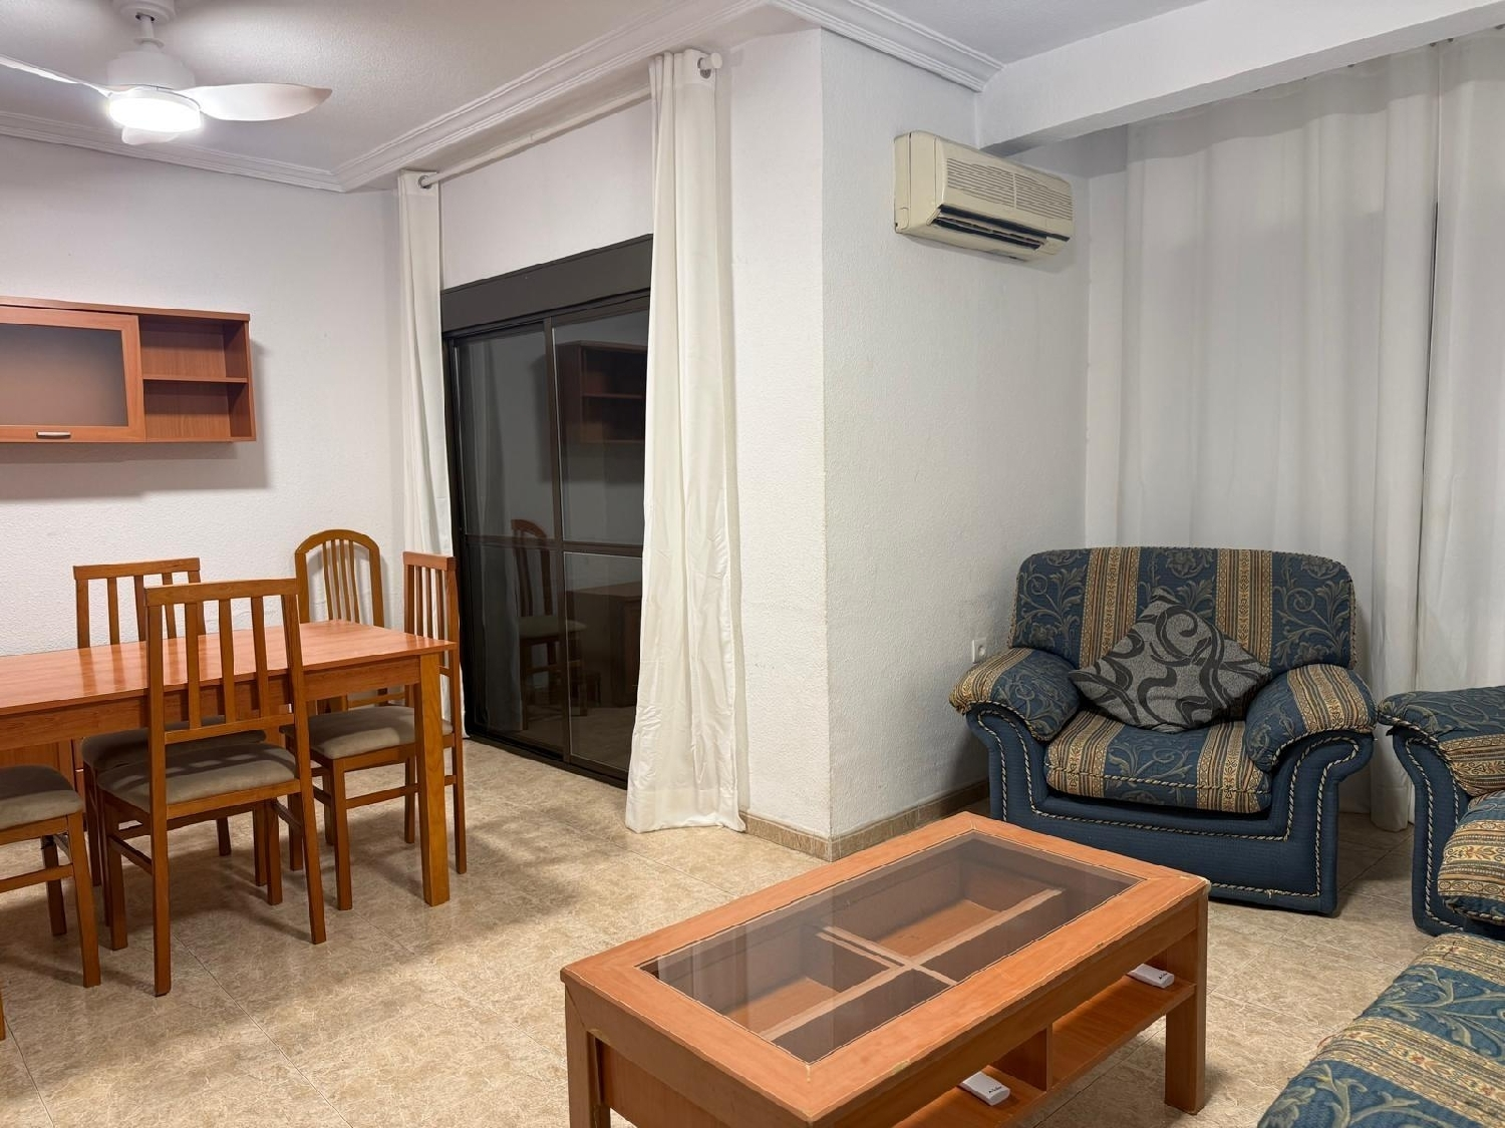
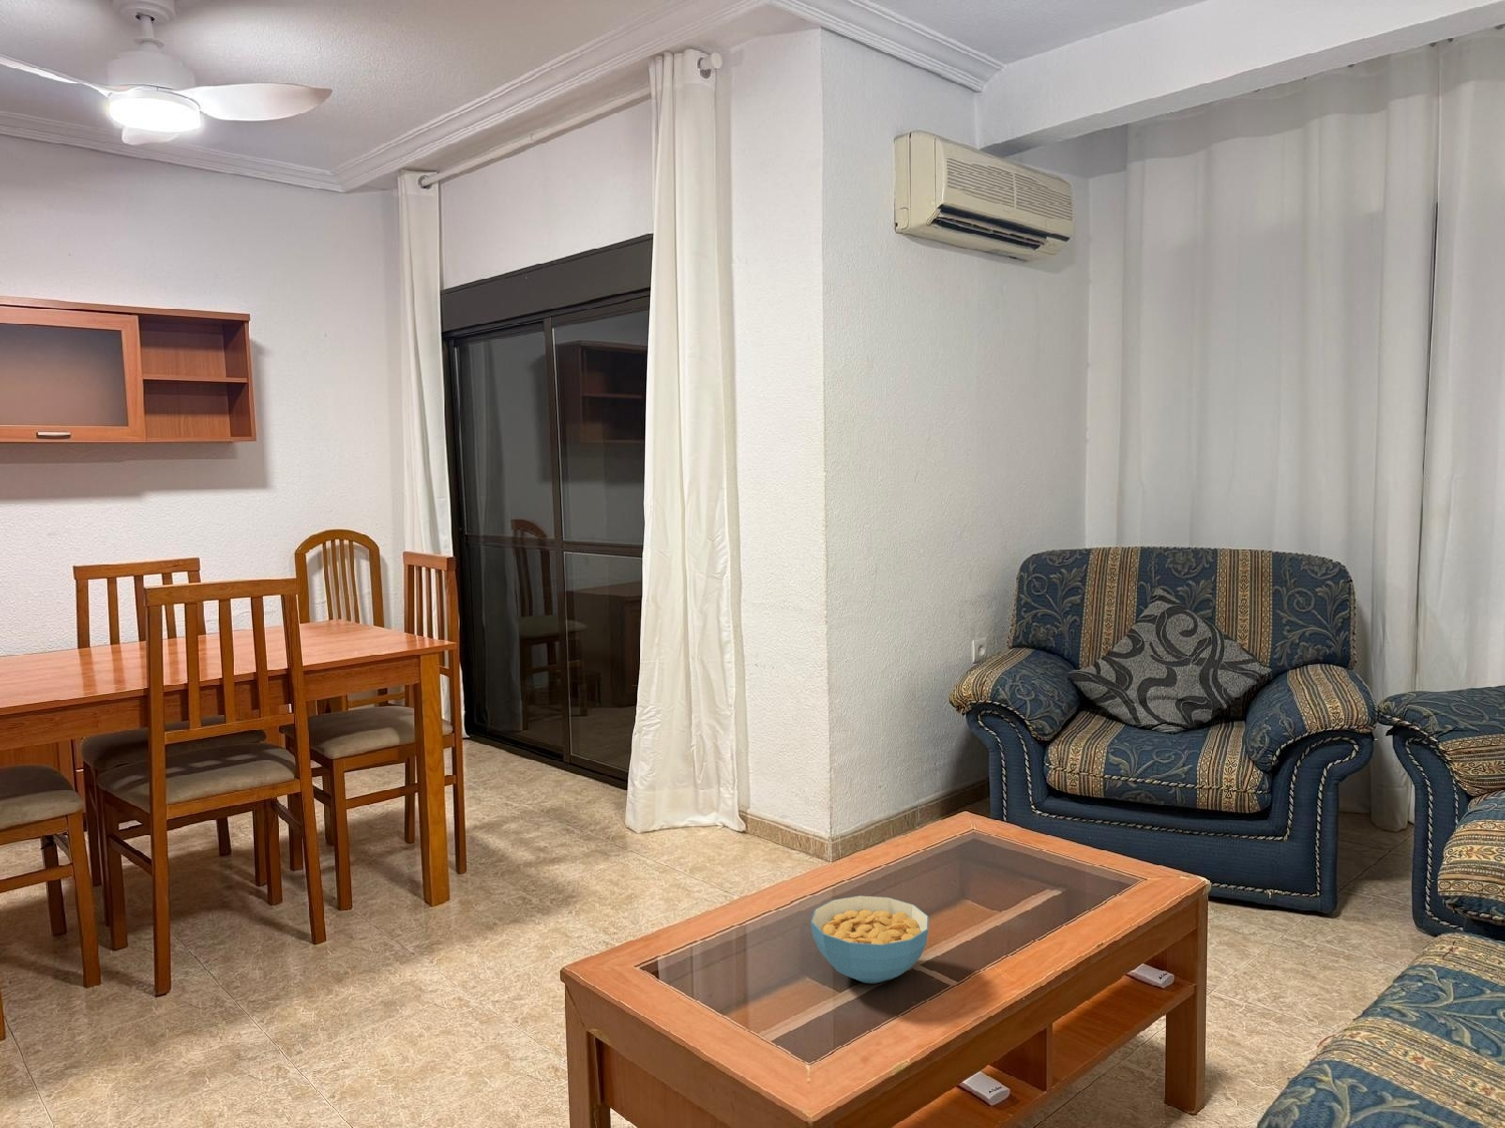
+ cereal bowl [809,896,930,983]
